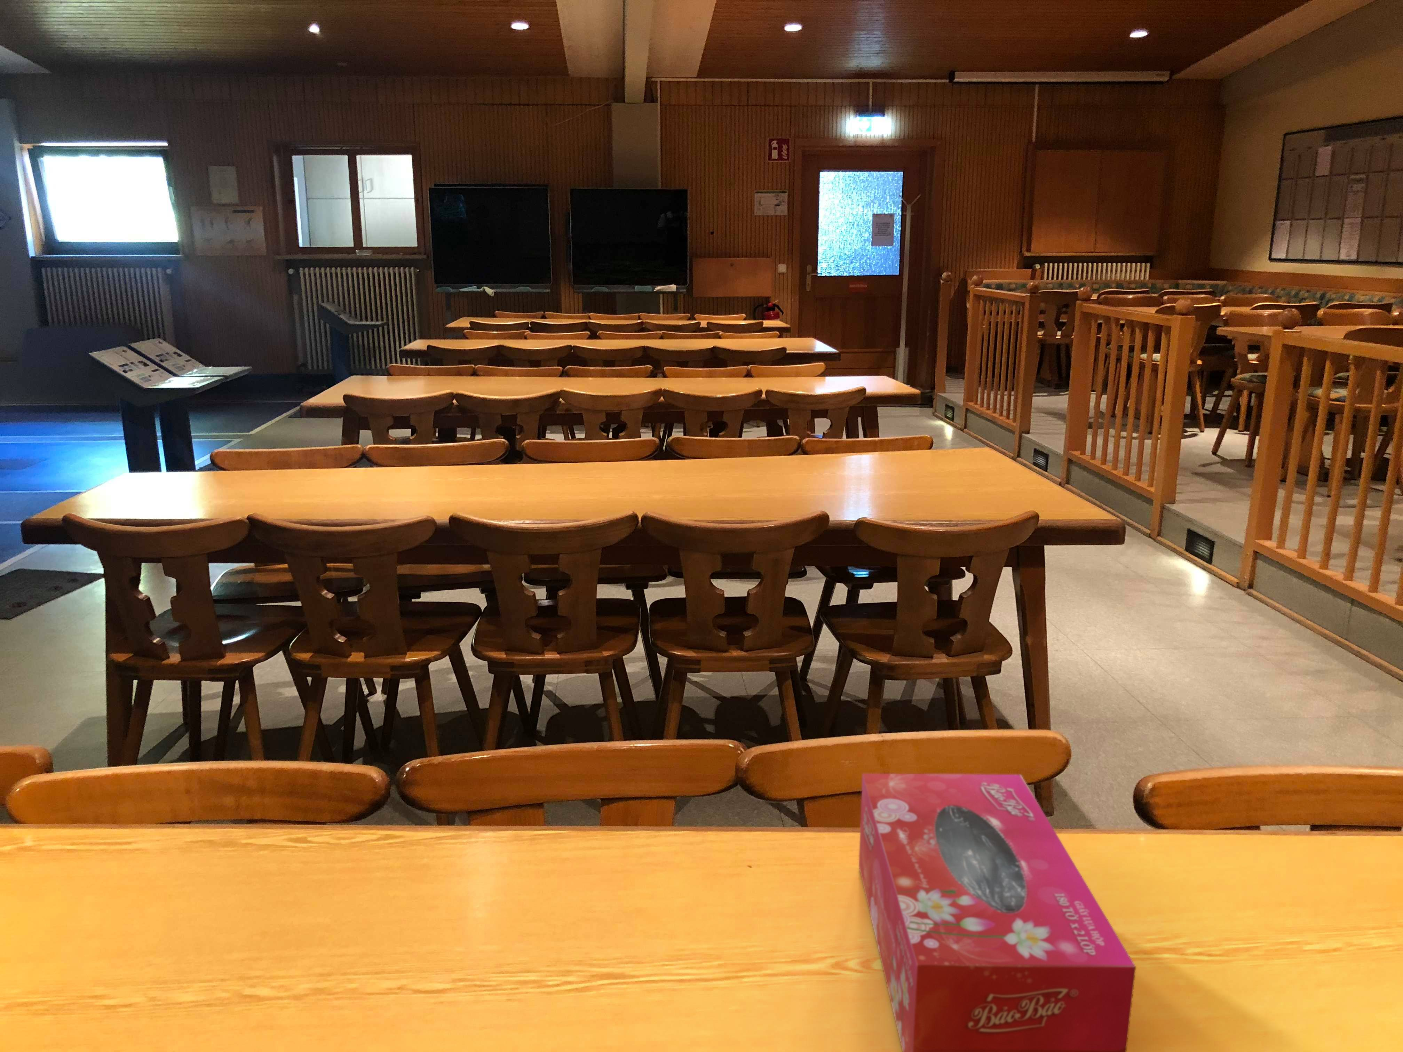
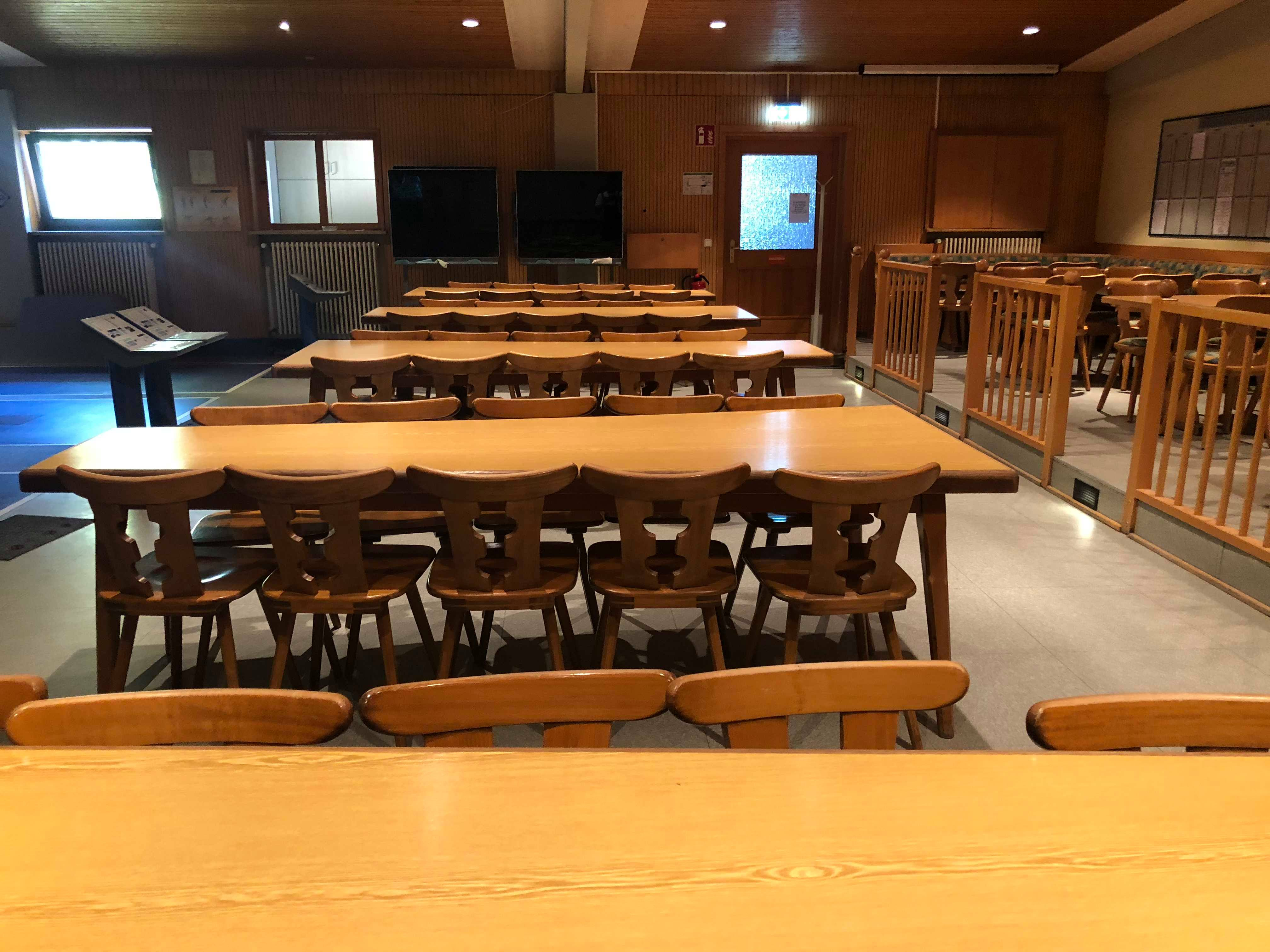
- tissue box [858,774,1136,1052]
